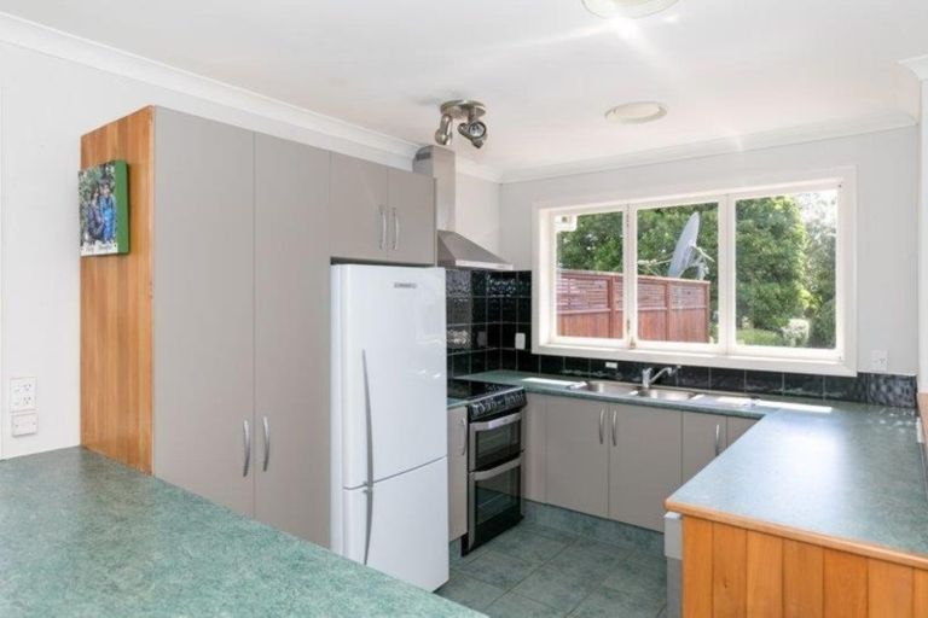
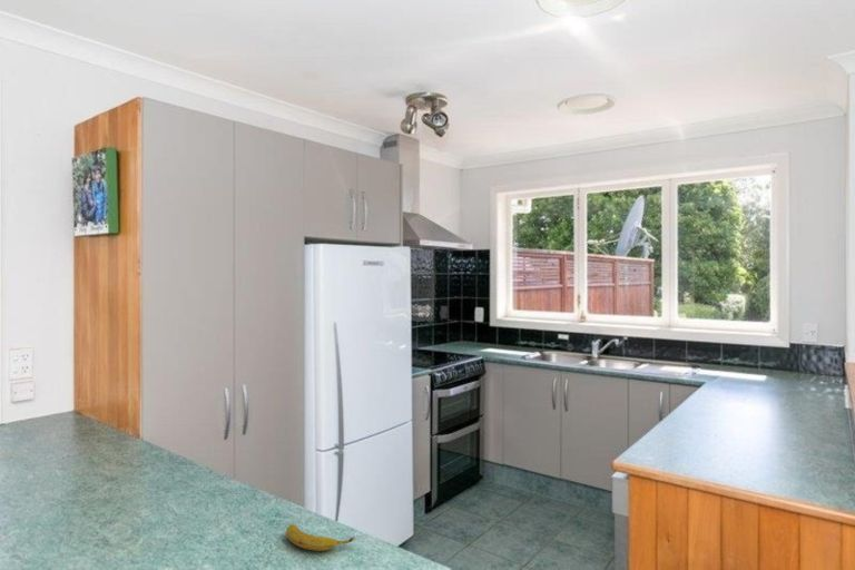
+ banana [285,523,356,552]
